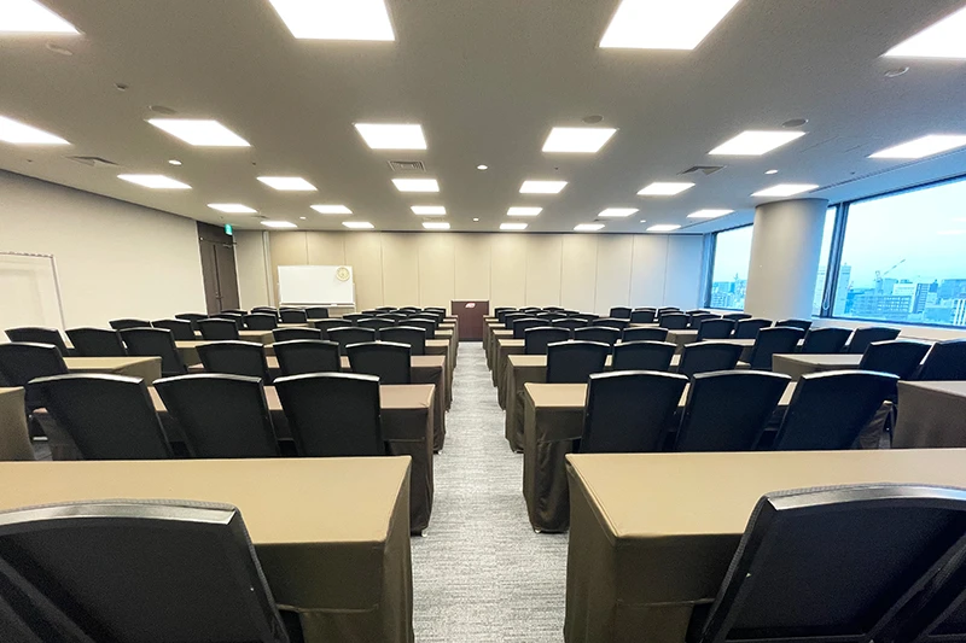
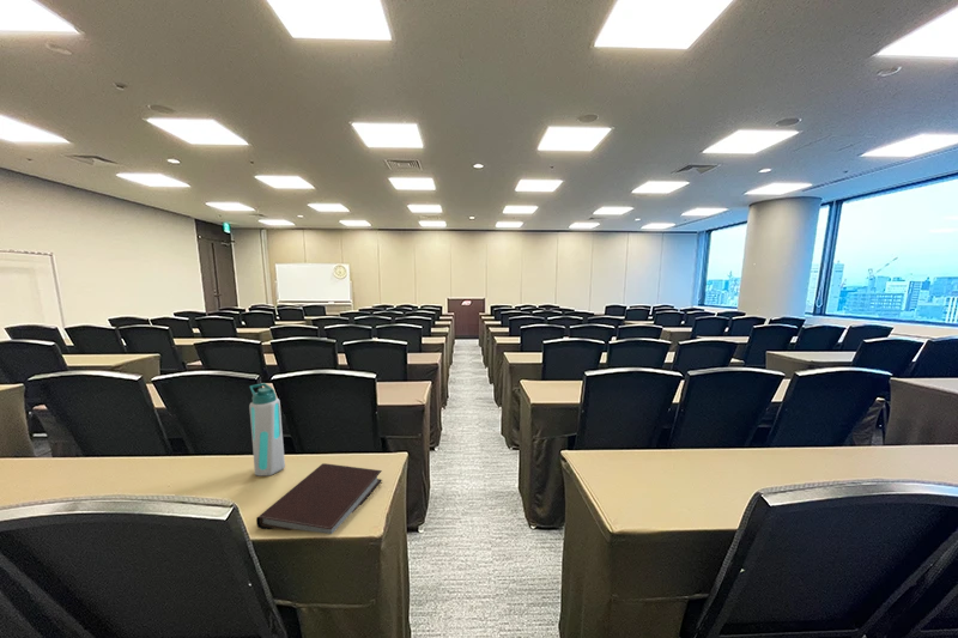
+ notebook [255,462,383,535]
+ water bottle [248,382,286,478]
